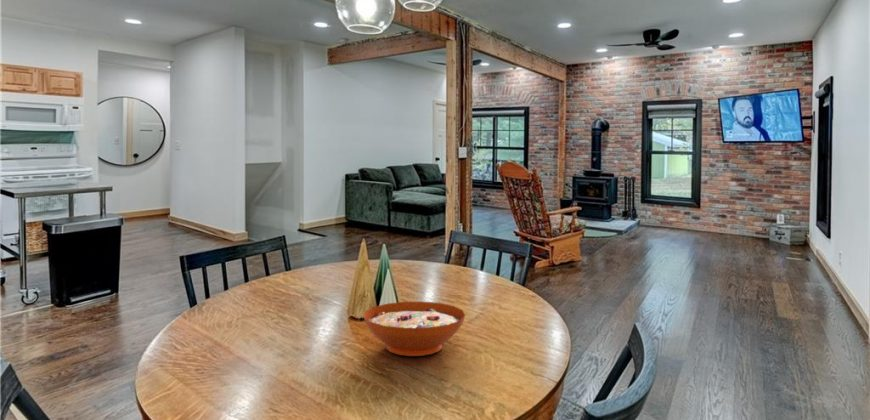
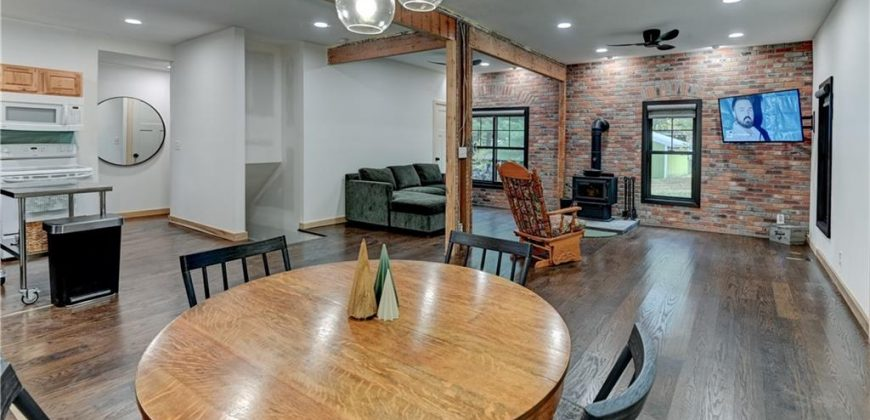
- decorative bowl [363,301,466,357]
